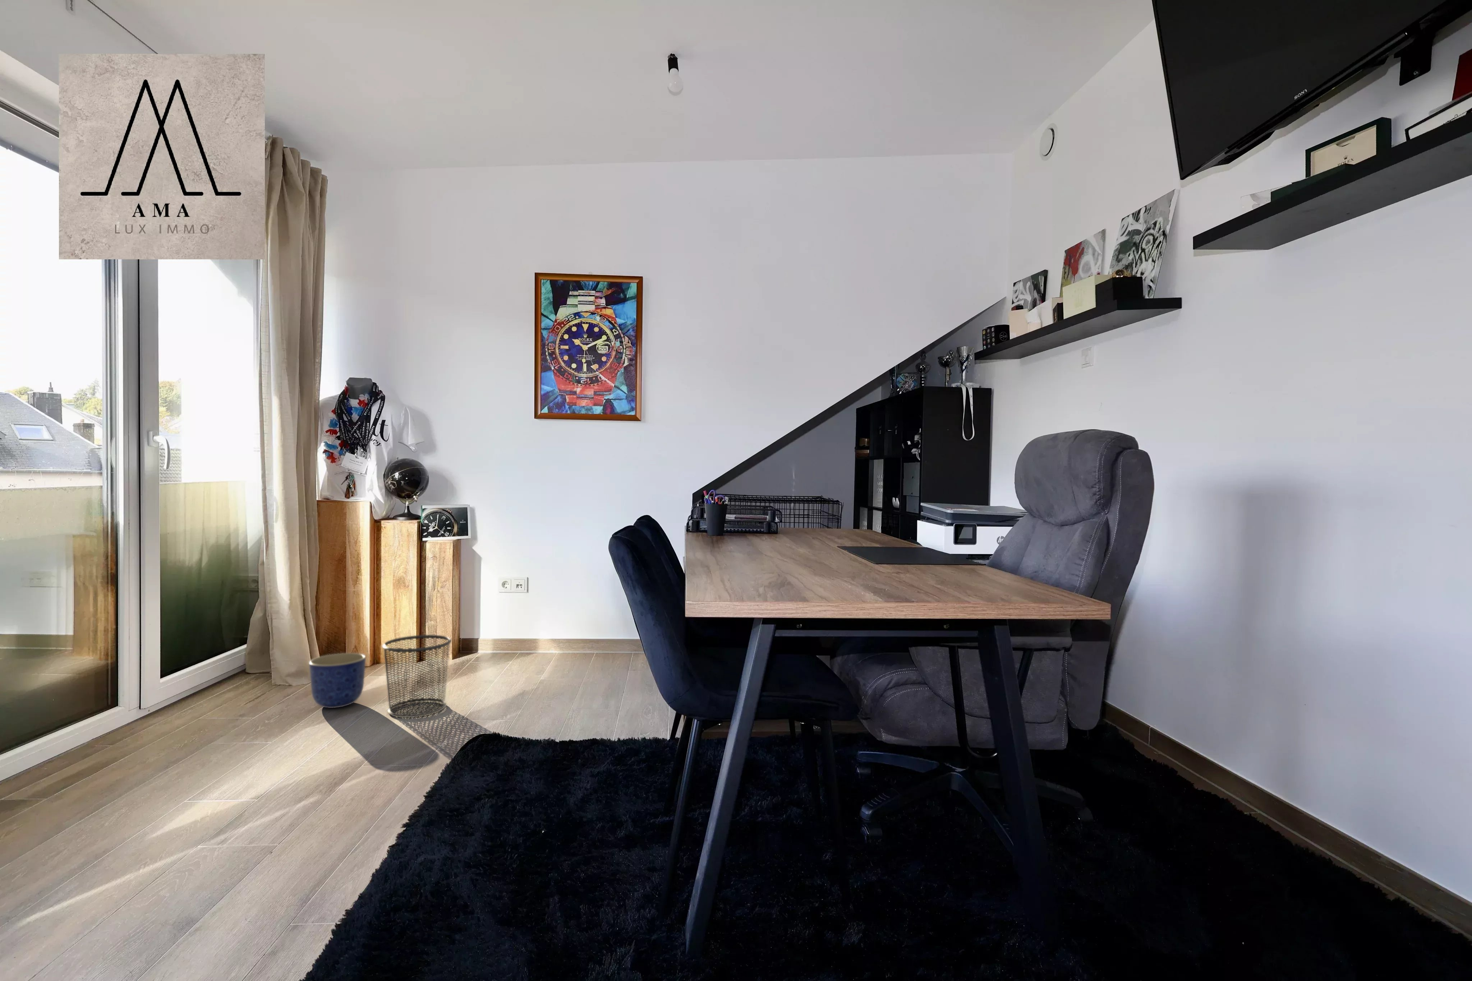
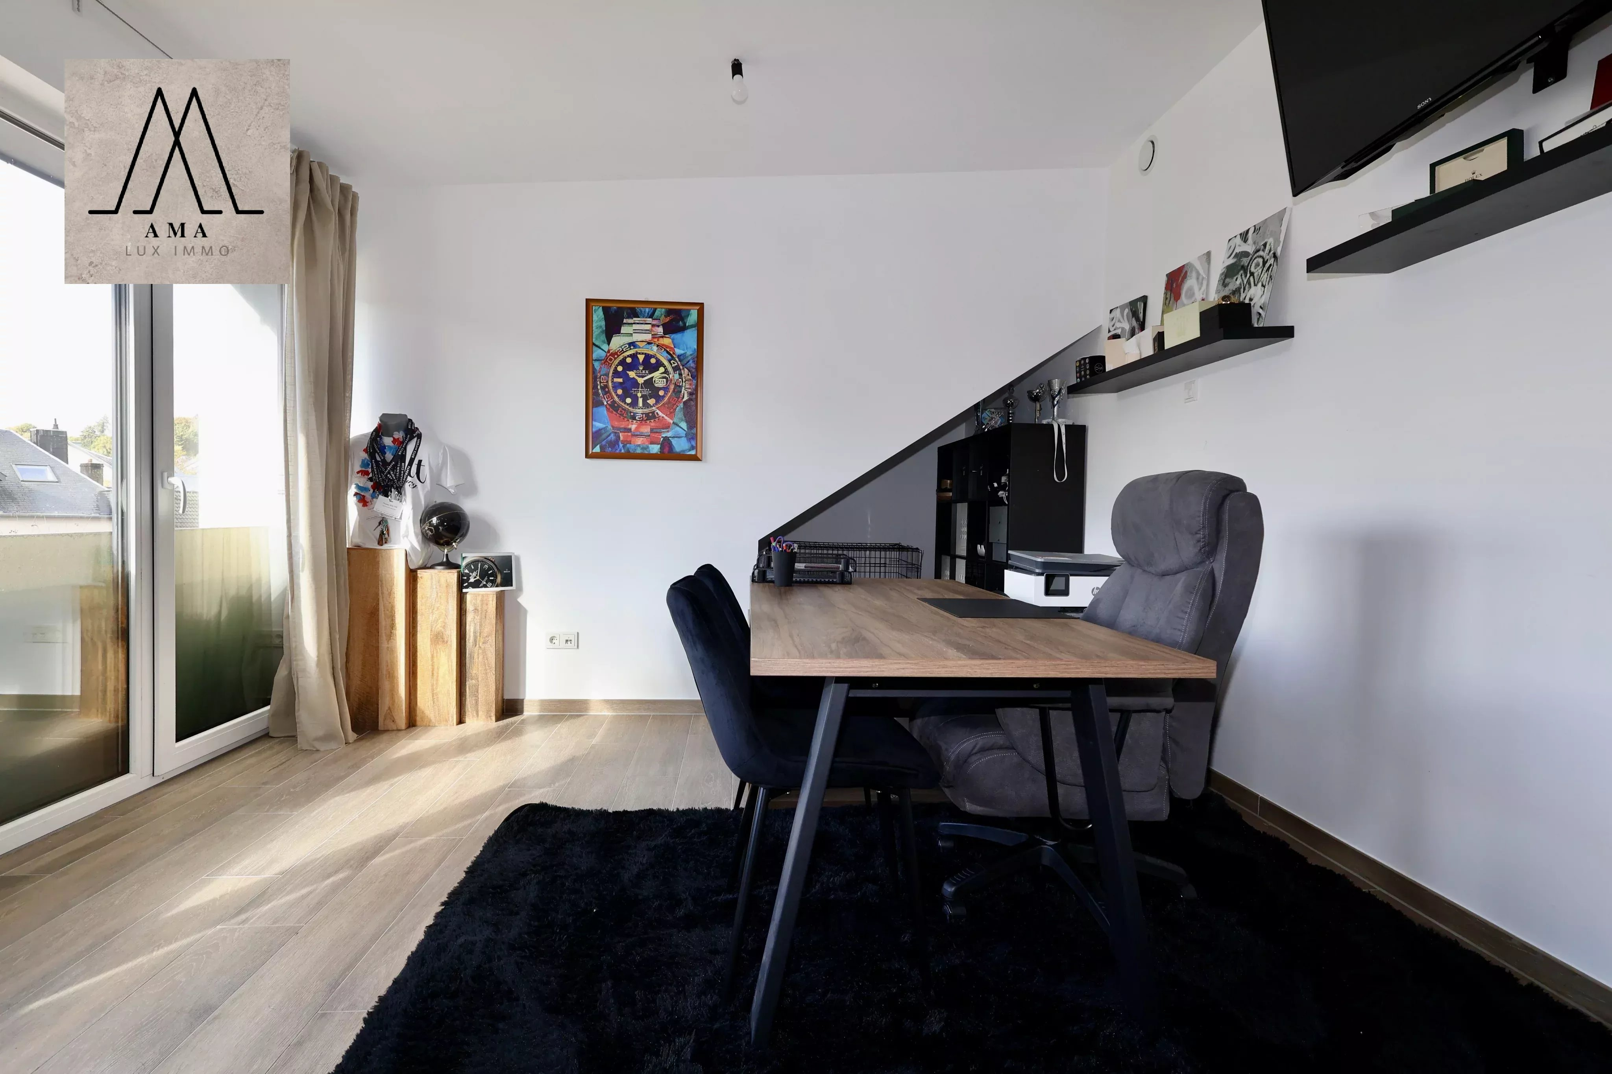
- waste bin [381,634,452,718]
- planter [309,653,366,708]
